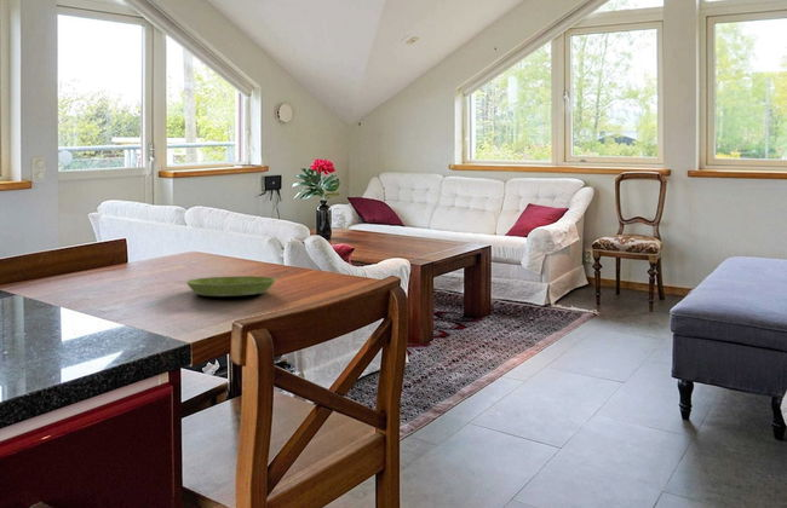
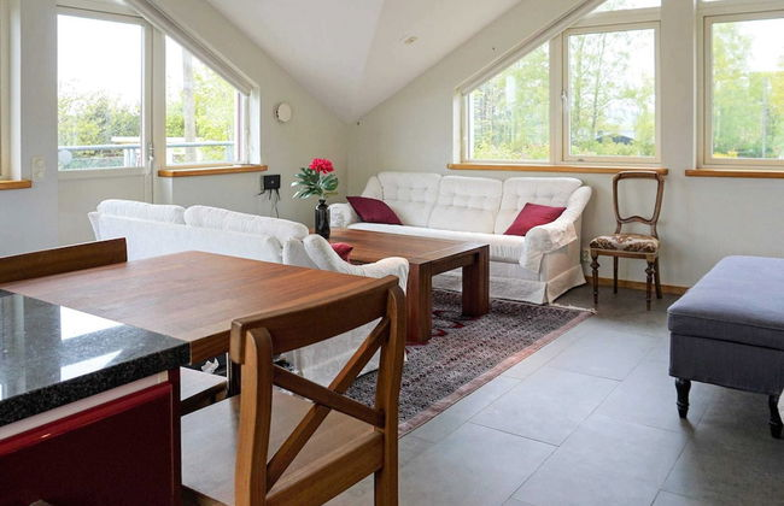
- saucer [185,275,277,298]
